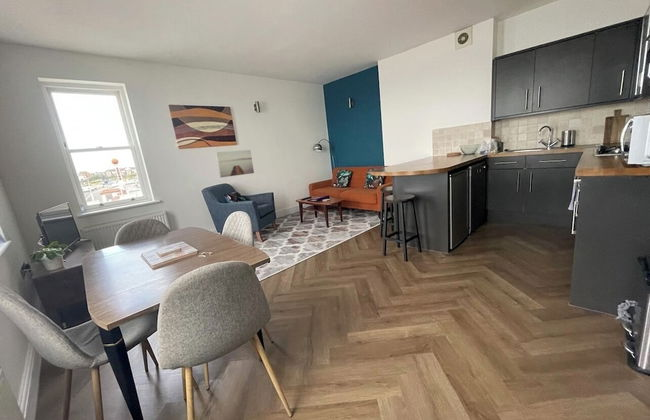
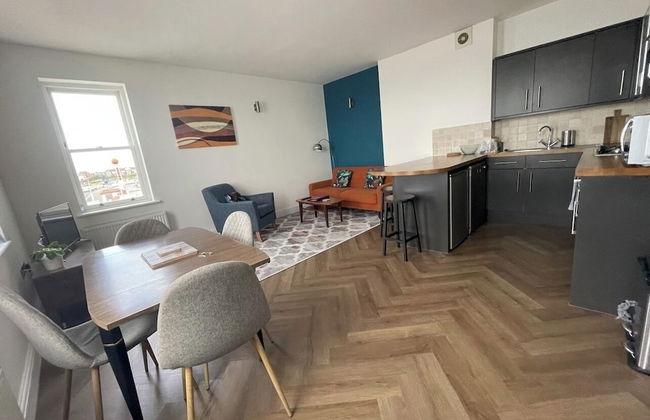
- wall art [215,149,255,179]
